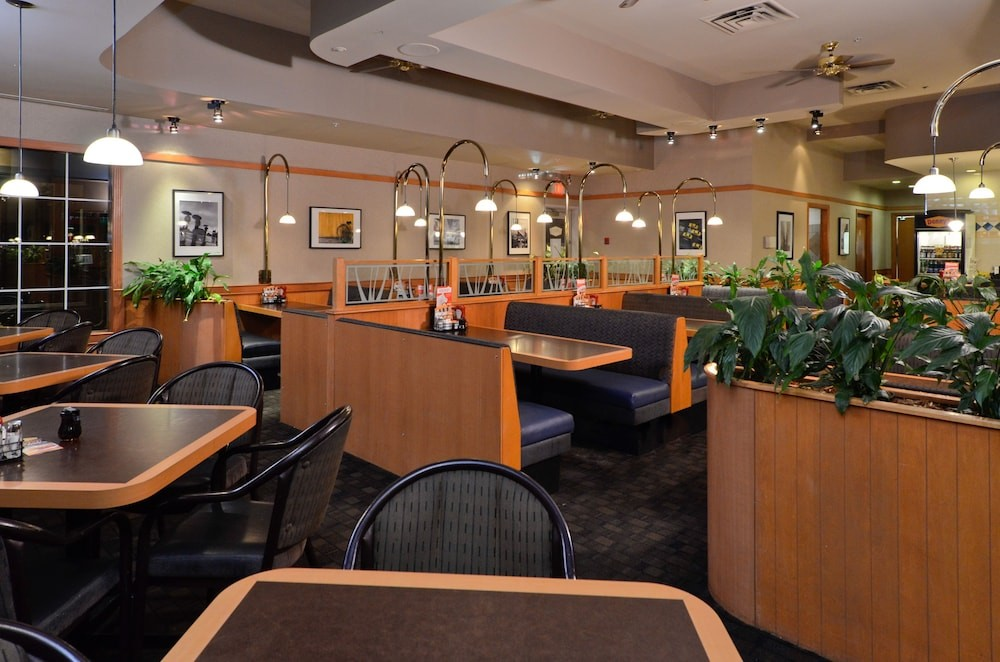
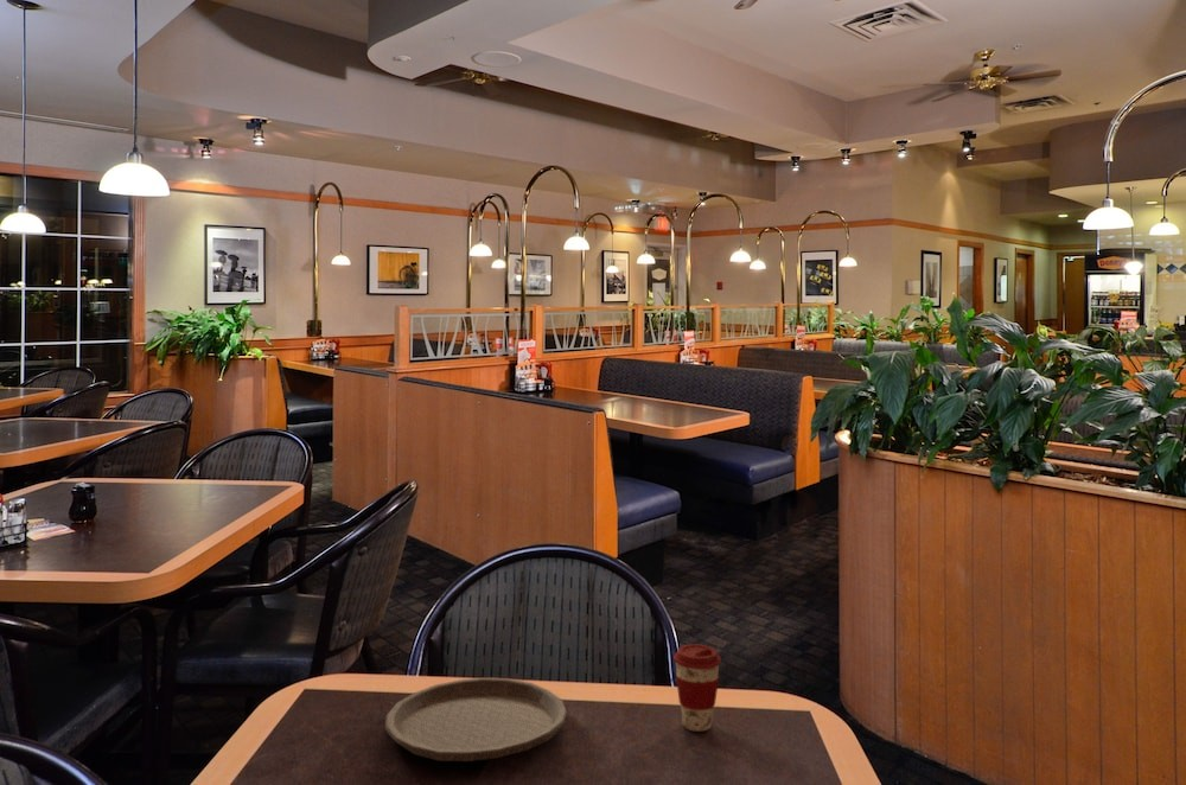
+ plate [384,676,568,762]
+ coffee cup [672,643,722,733]
